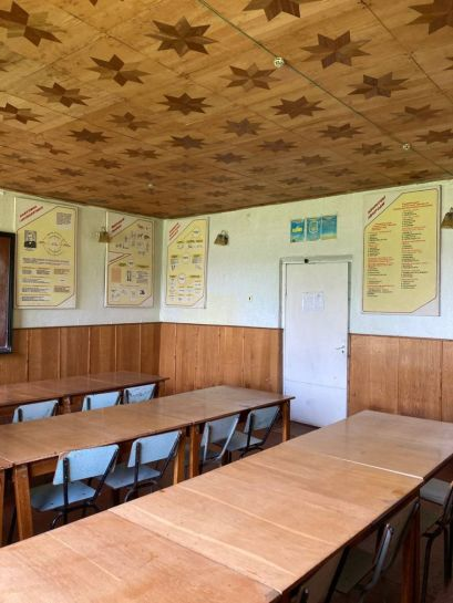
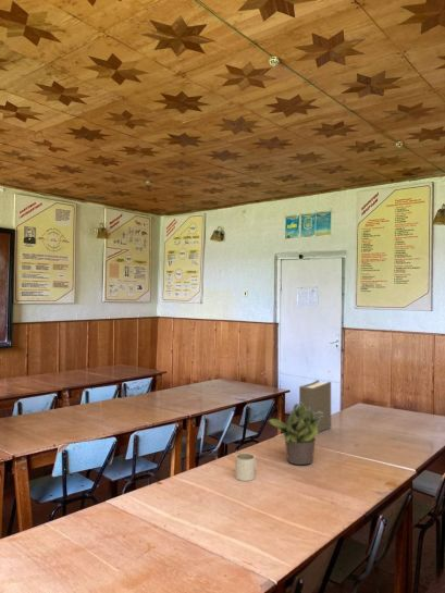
+ mug [234,453,258,482]
+ book [298,379,332,434]
+ potted plant [267,401,323,466]
